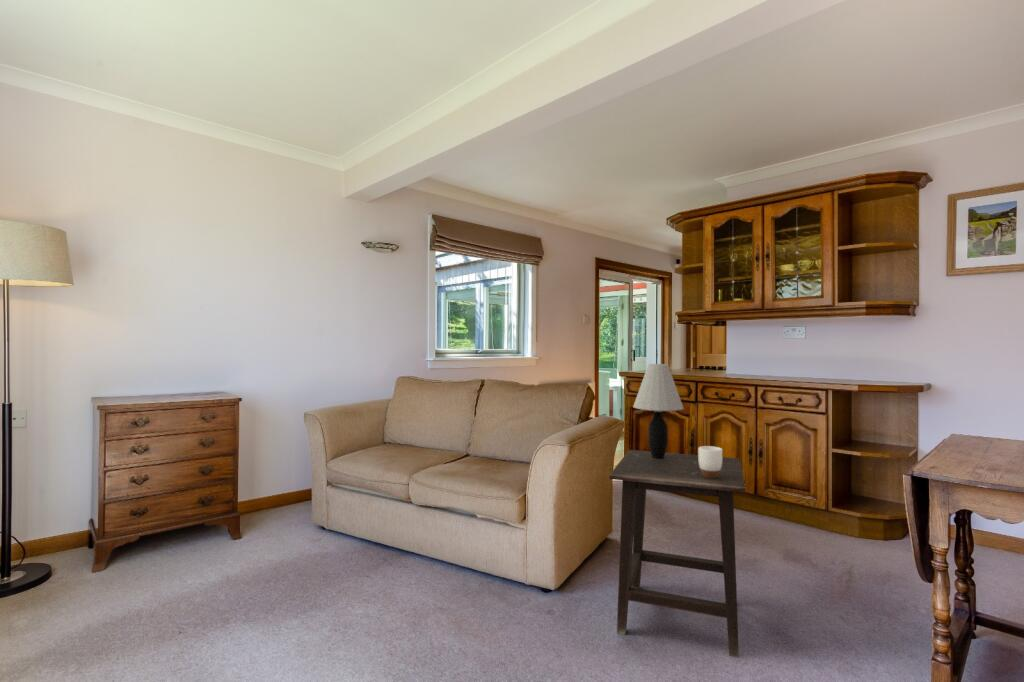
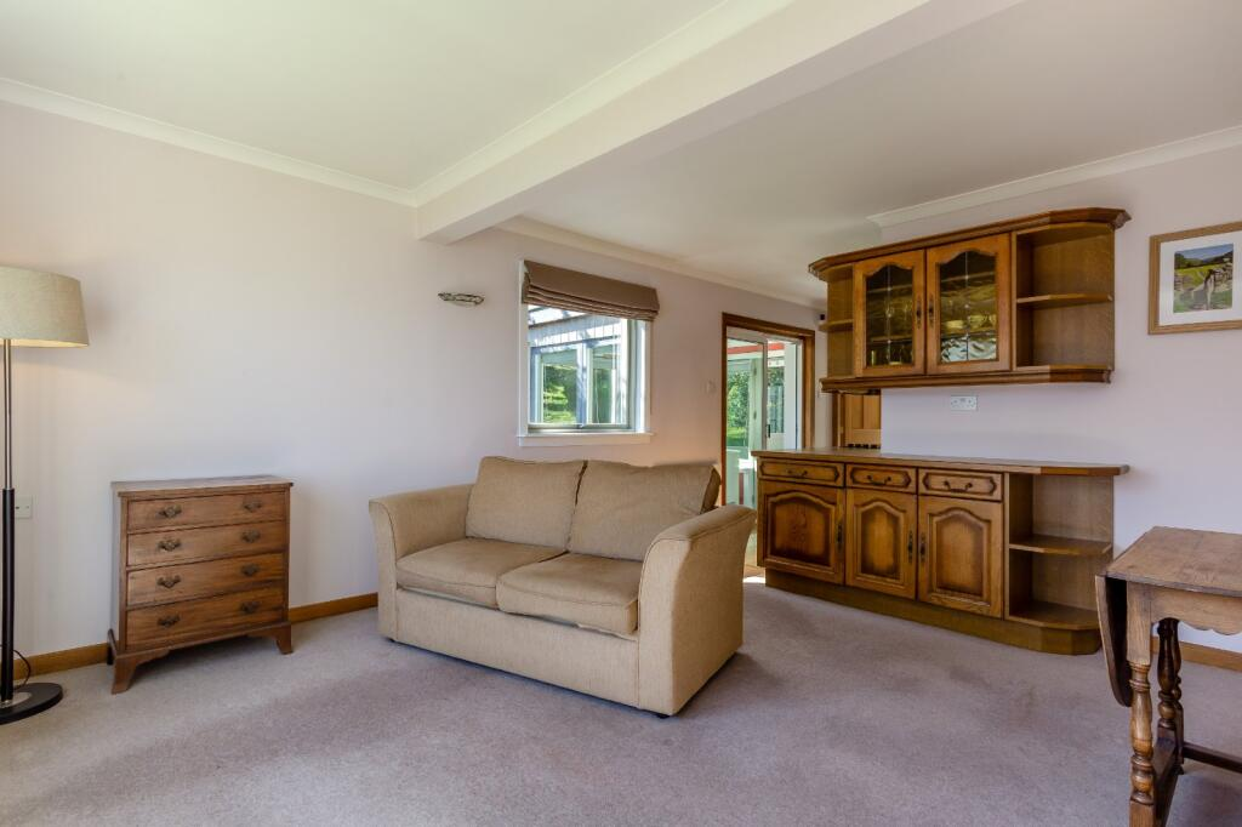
- table lamp [632,363,685,459]
- mug [697,445,723,478]
- side table [608,449,746,659]
